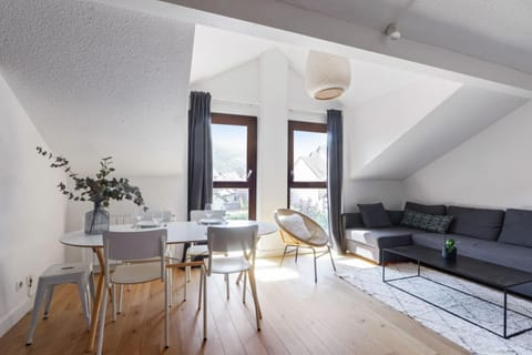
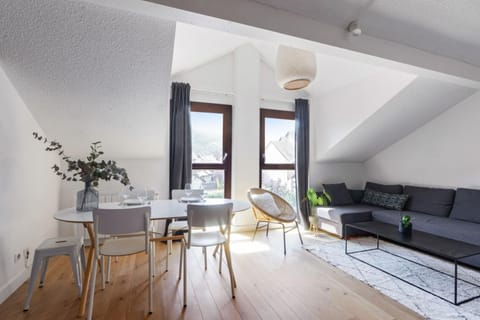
+ house plant [300,187,332,237]
